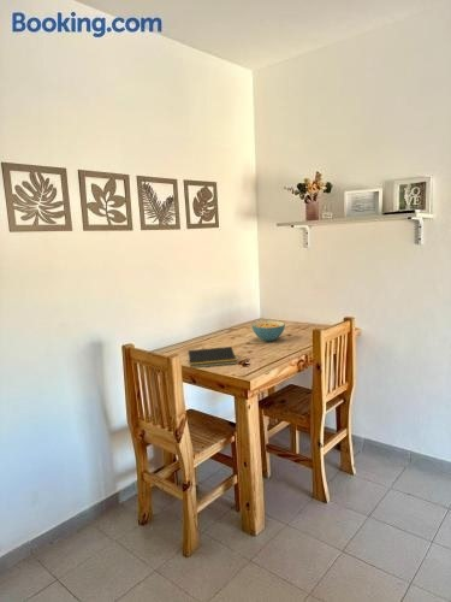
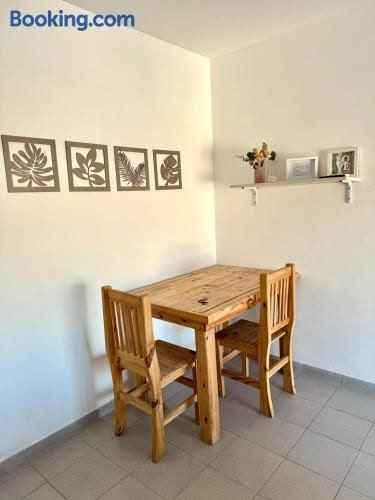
- cereal bowl [251,320,286,342]
- notepad [188,346,238,370]
